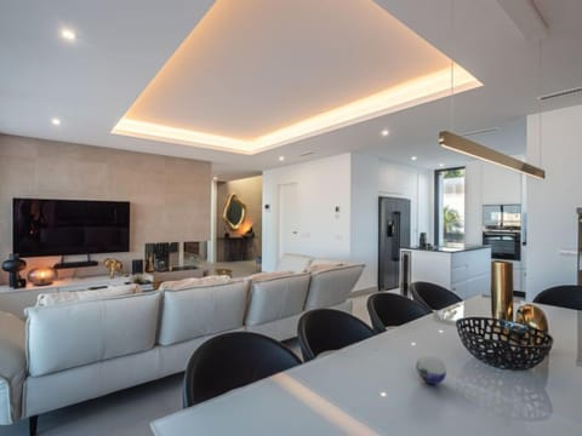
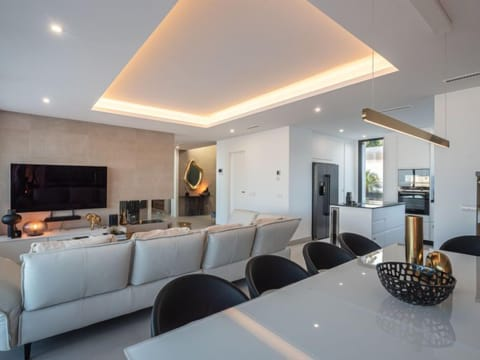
- decorative orb [415,352,447,385]
